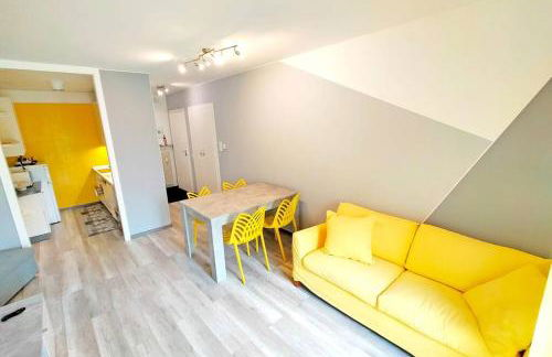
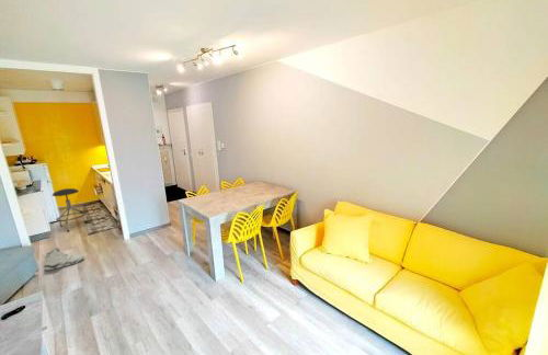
+ sneaker [42,247,84,271]
+ stool [52,187,91,232]
